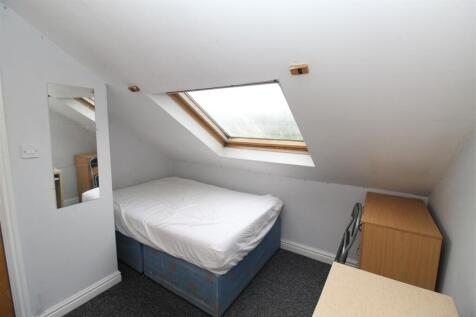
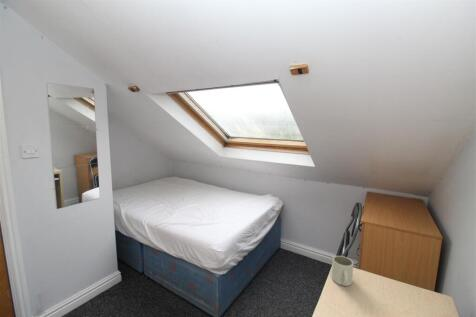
+ mug [331,255,354,287]
